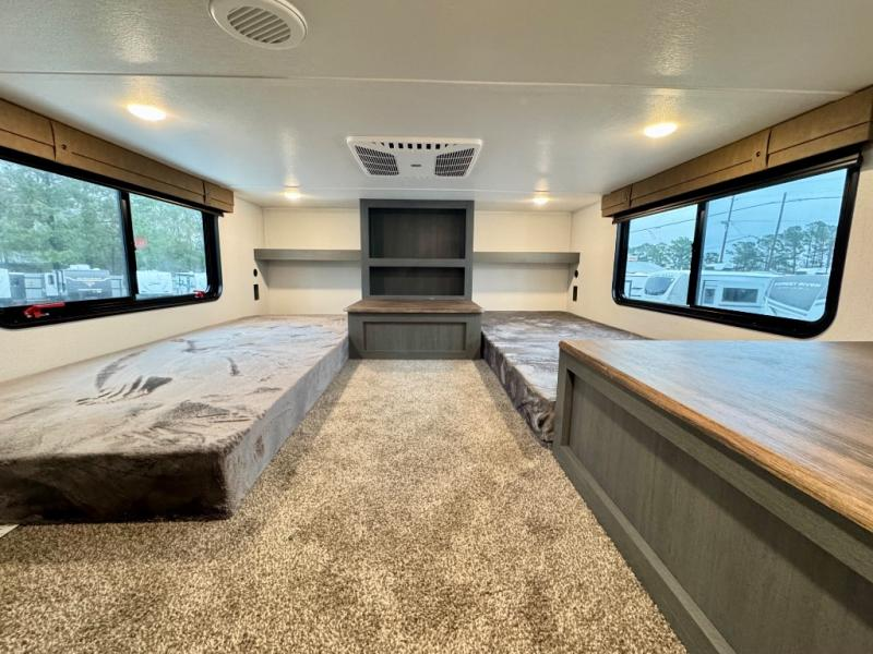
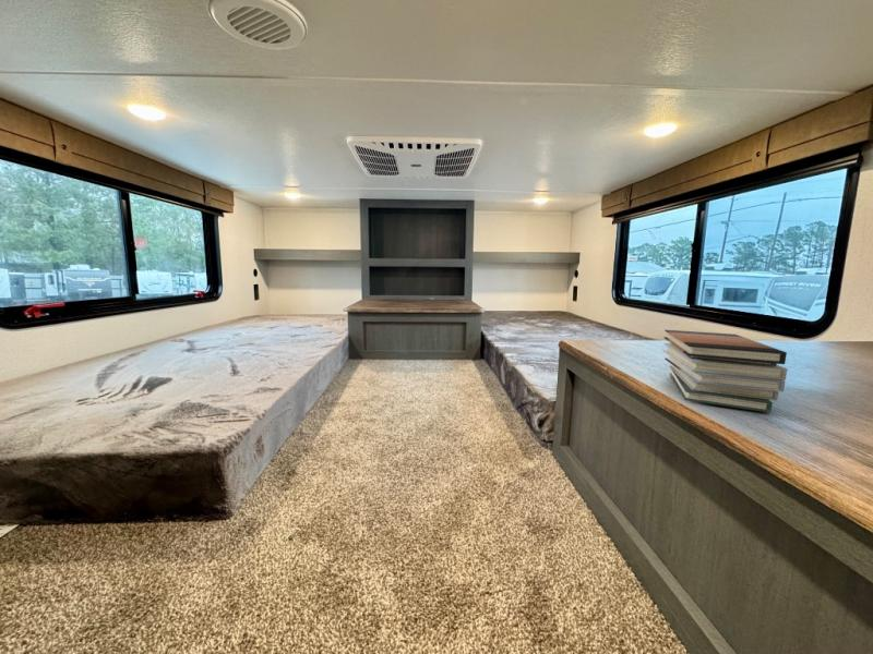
+ book stack [662,329,788,414]
